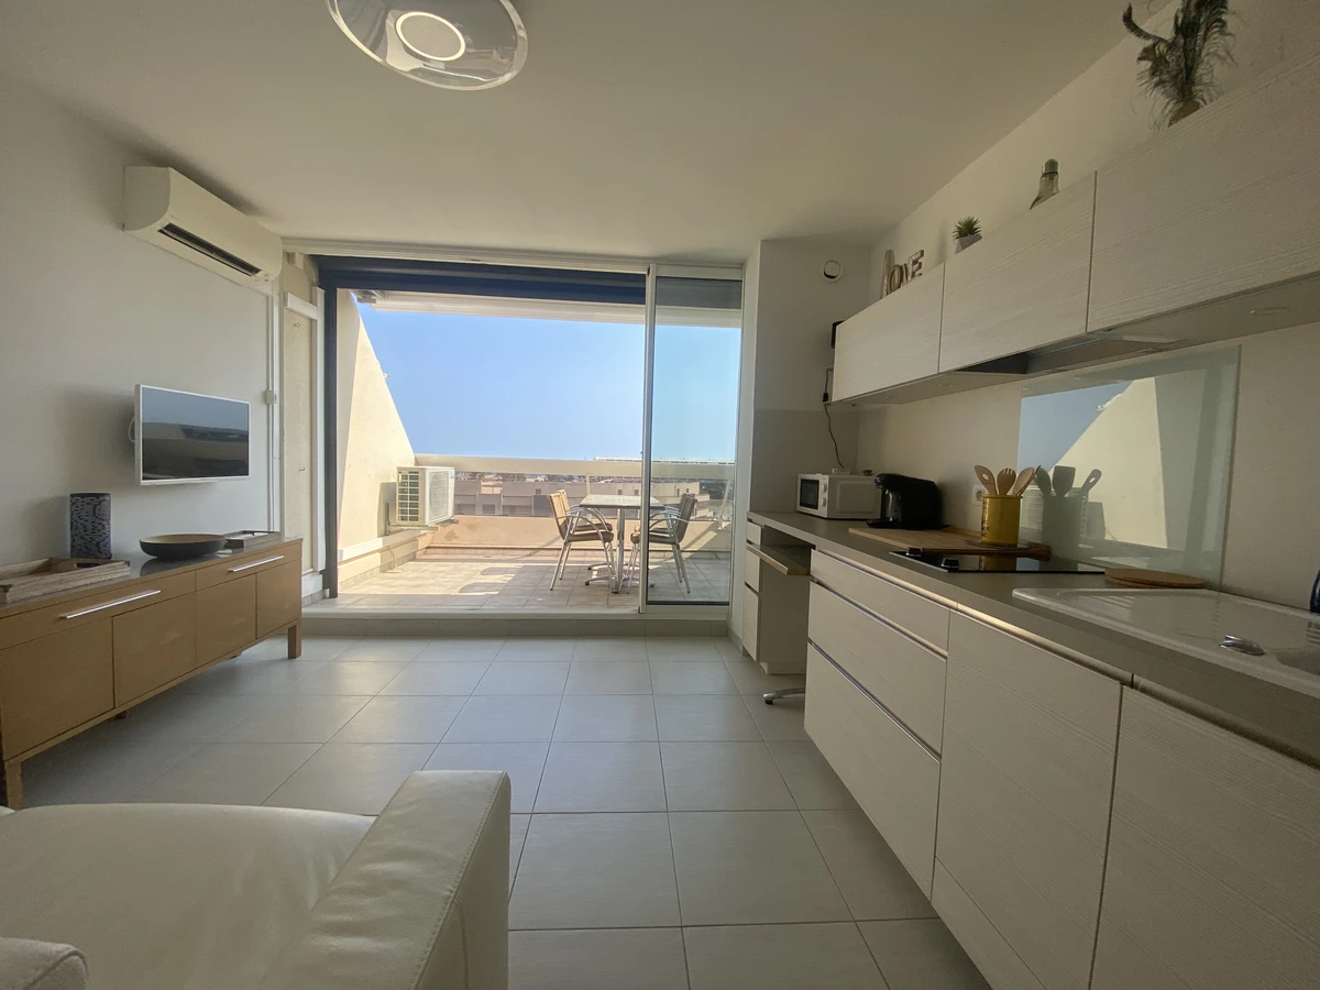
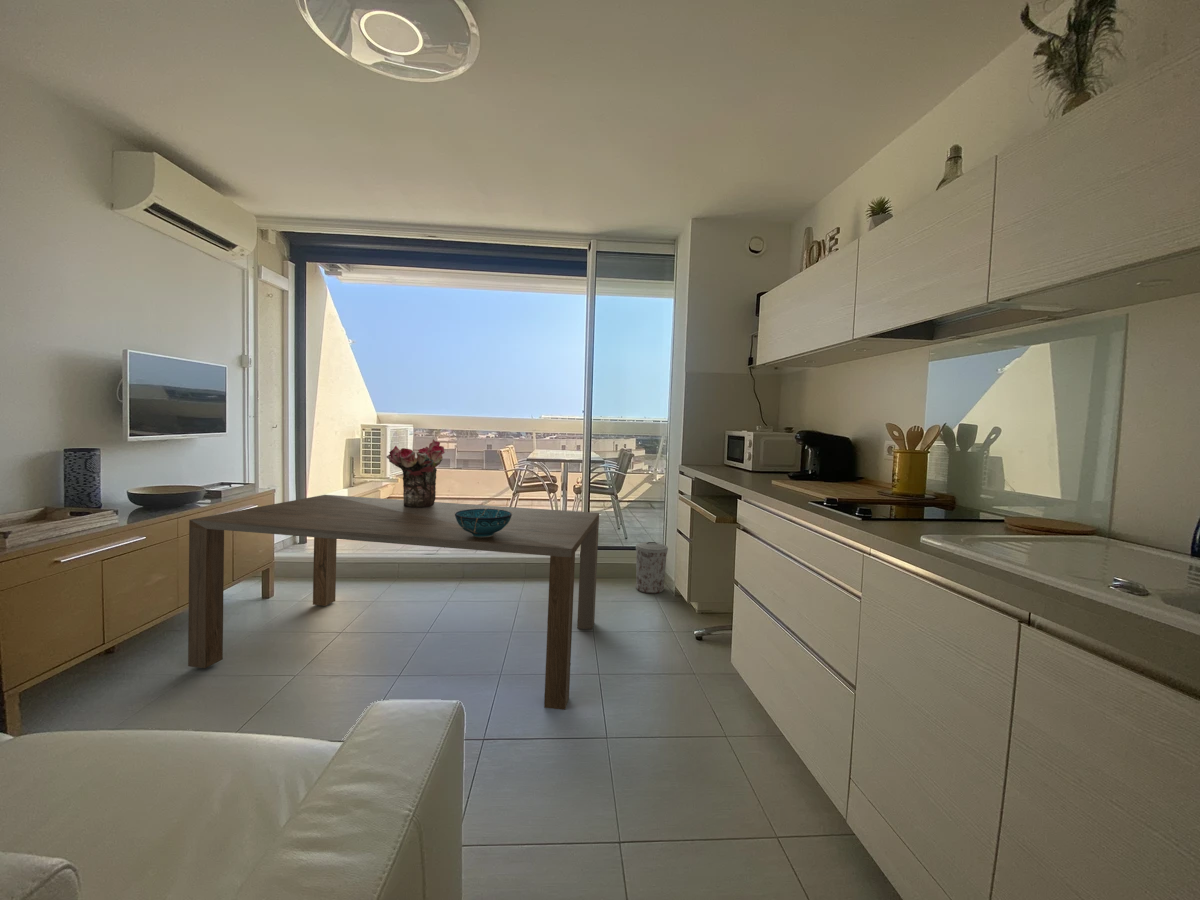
+ trash can [635,541,669,594]
+ bouquet [386,438,446,508]
+ decorative bowl [455,509,512,537]
+ dining table [187,494,600,711]
